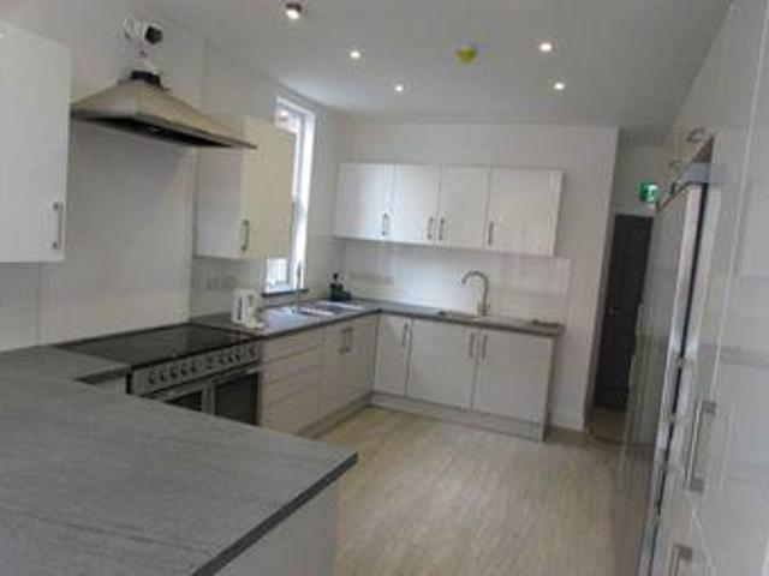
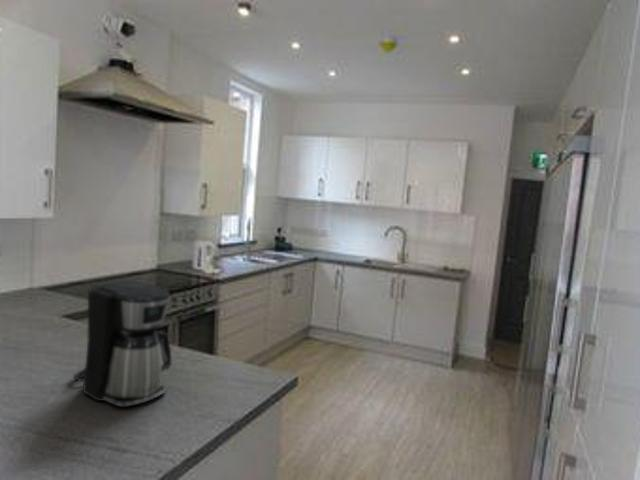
+ coffee maker [72,280,172,408]
